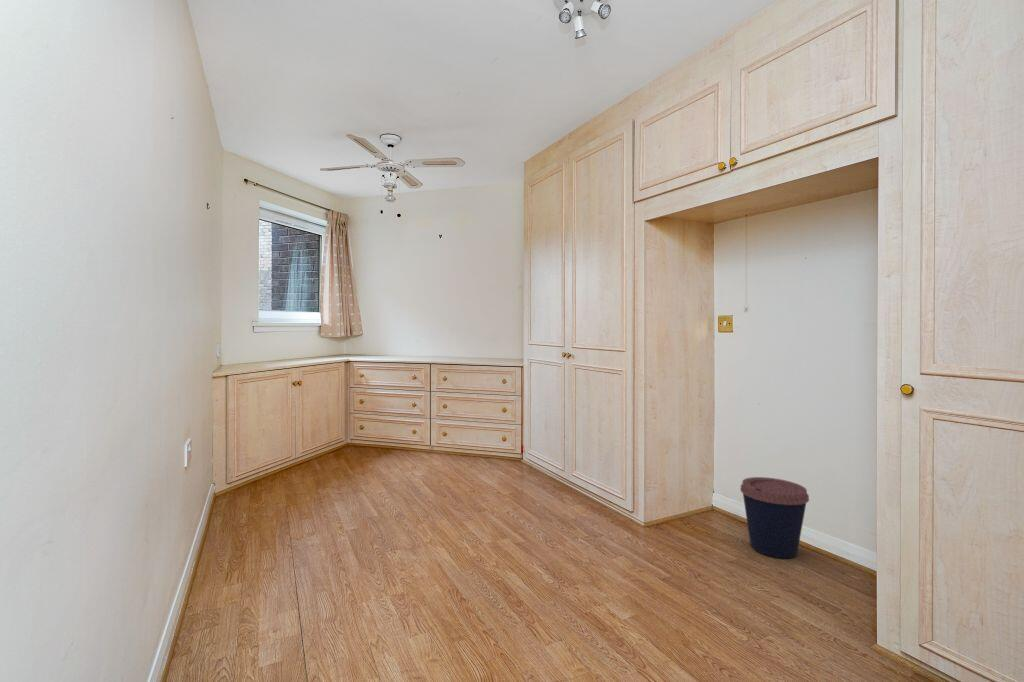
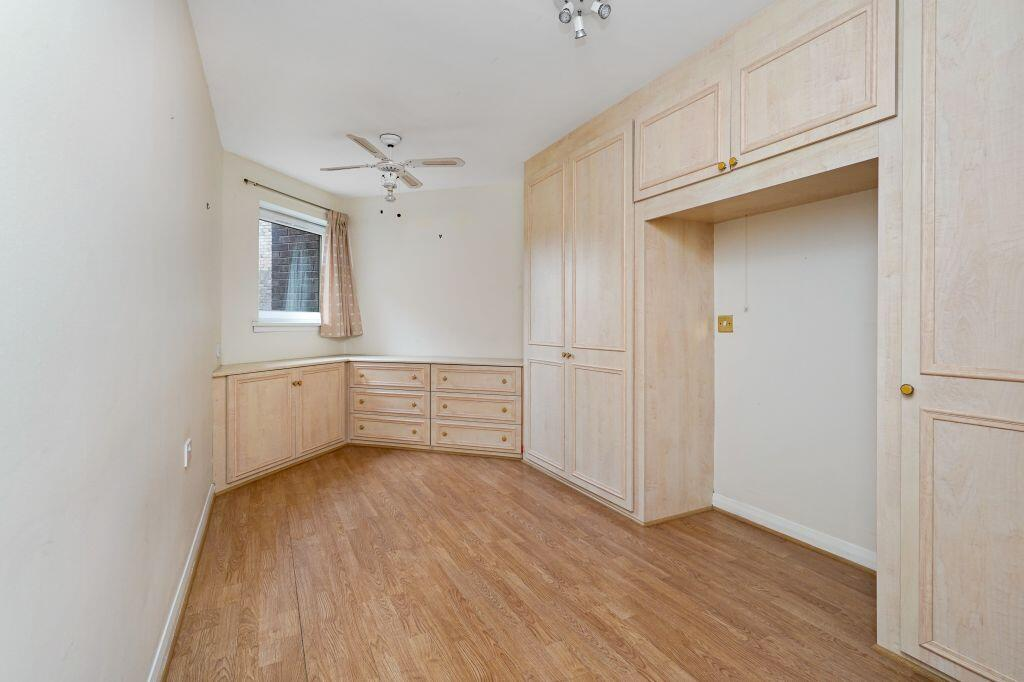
- coffee cup [739,476,810,559]
